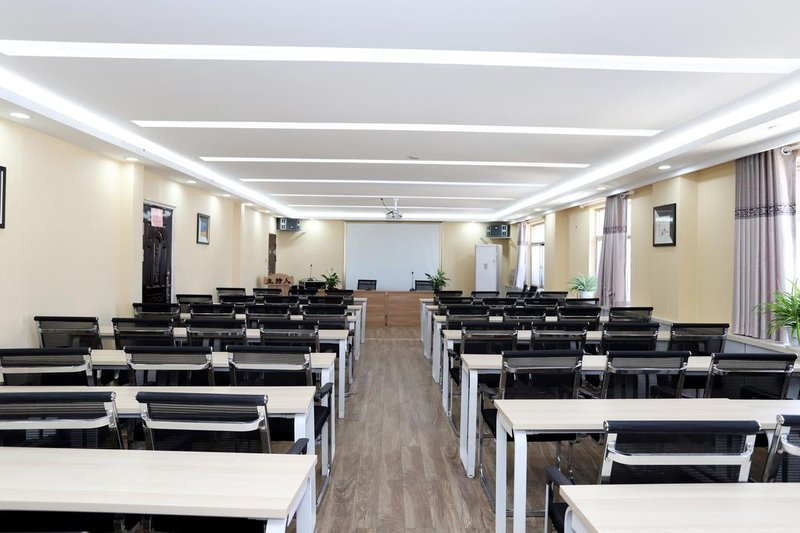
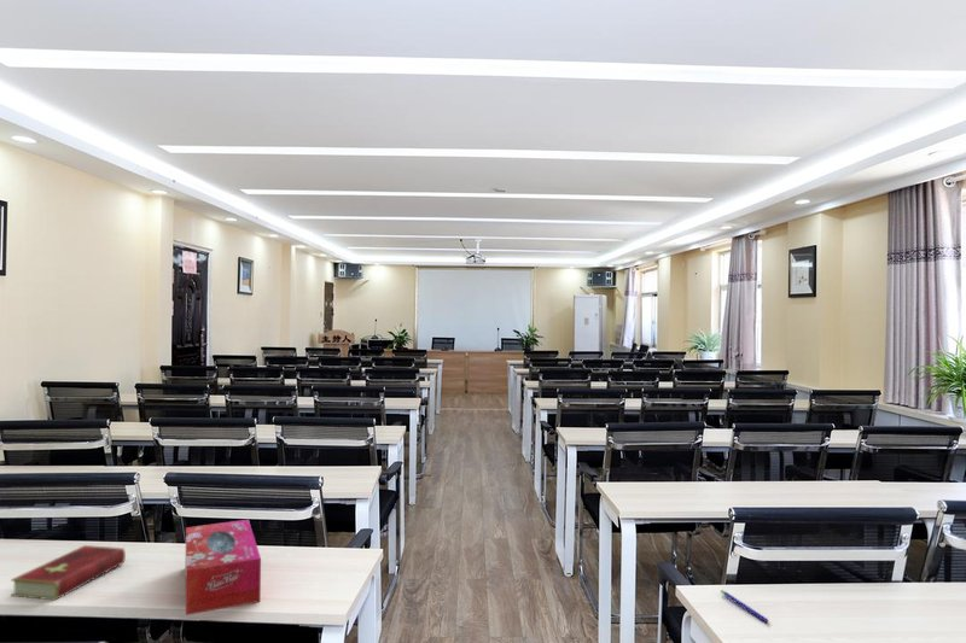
+ tissue box [185,519,262,616]
+ pen [720,589,770,624]
+ hardcover book [10,544,127,601]
